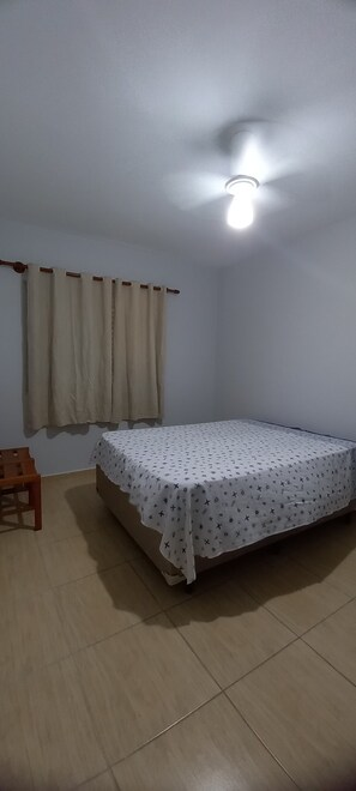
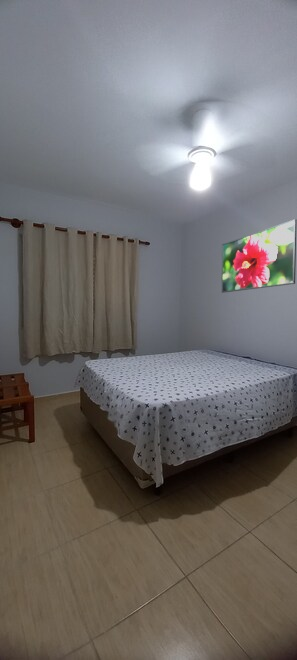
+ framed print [221,218,297,294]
